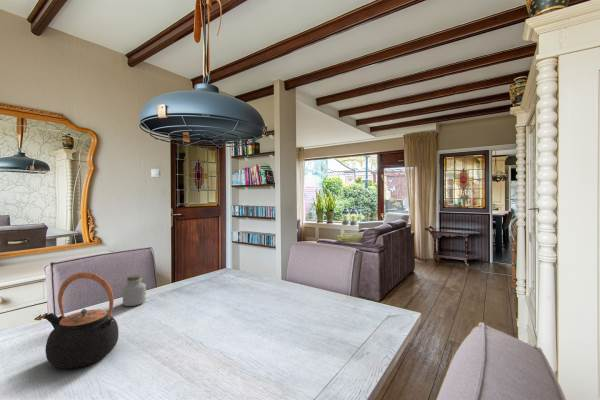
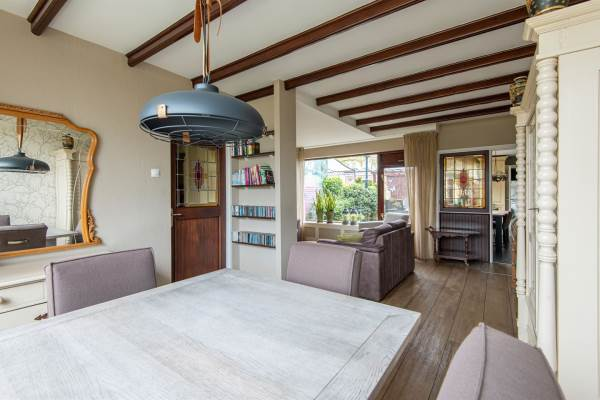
- jar [121,274,147,307]
- teapot [43,271,120,370]
